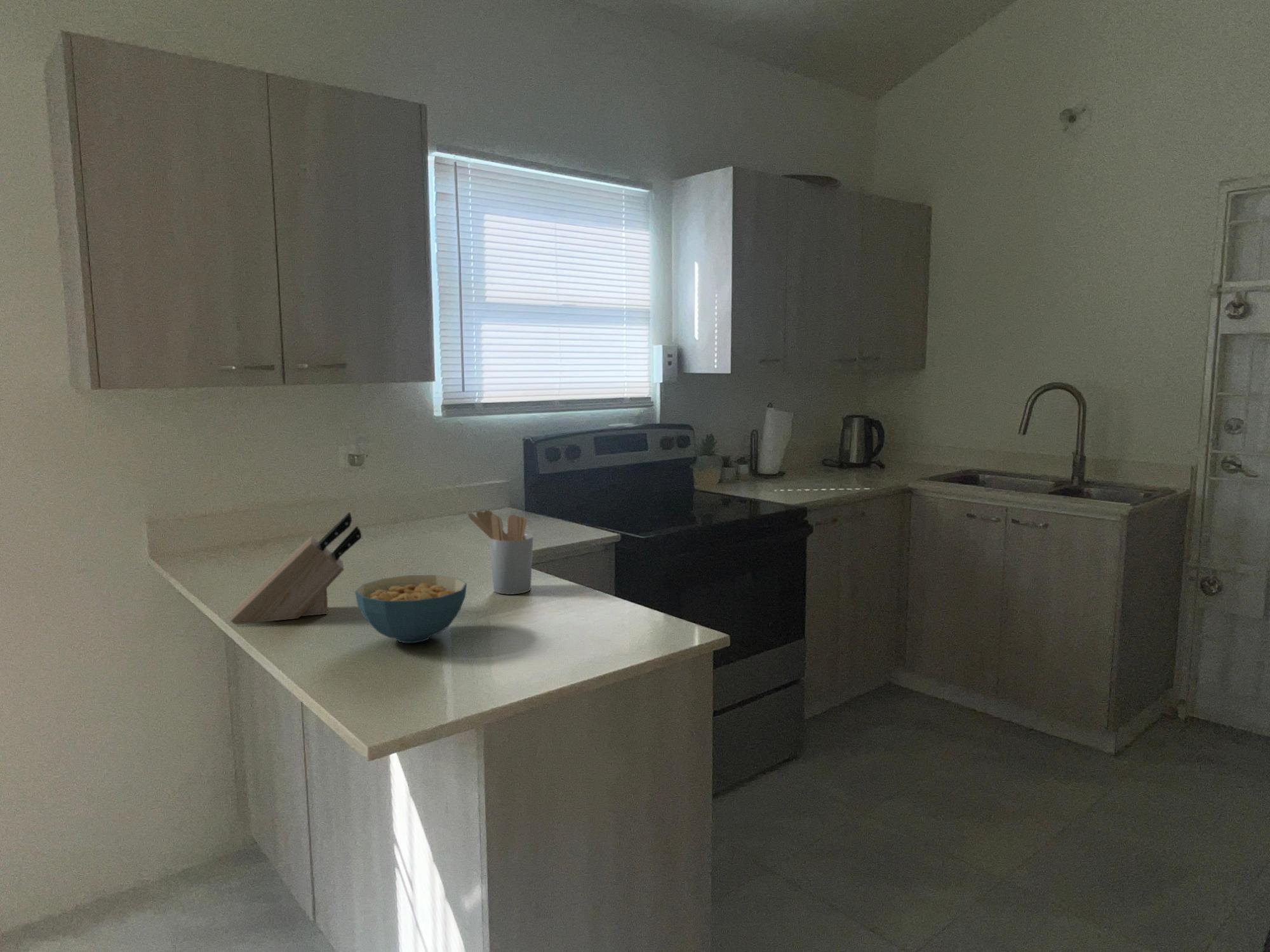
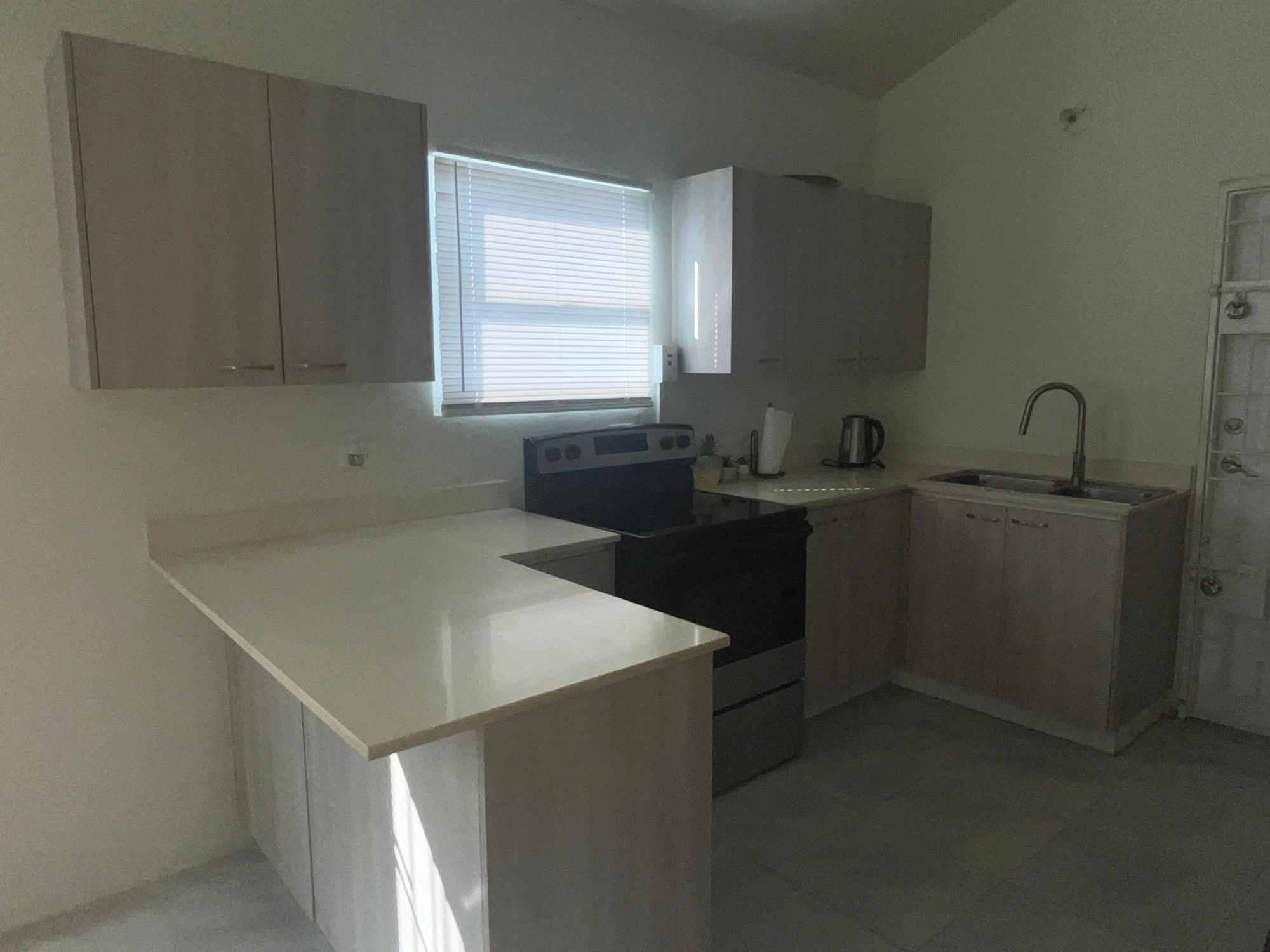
- cereal bowl [354,574,467,644]
- knife block [230,512,362,625]
- utensil holder [467,510,534,595]
